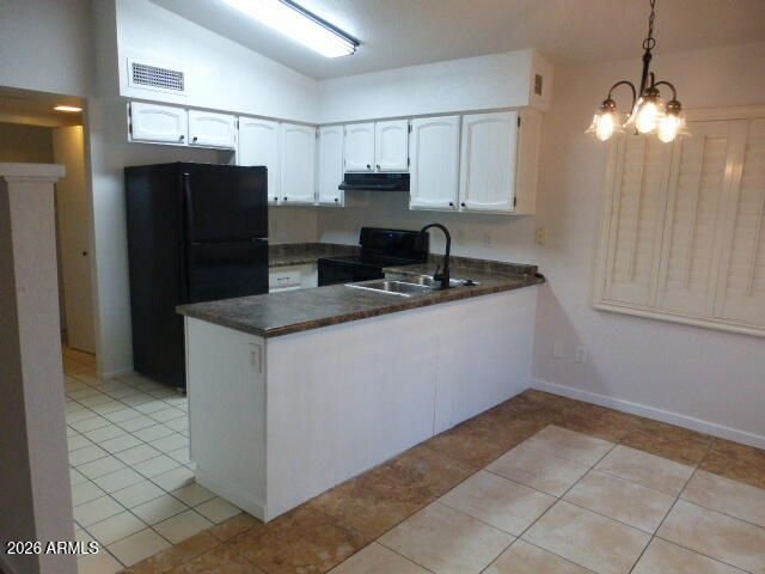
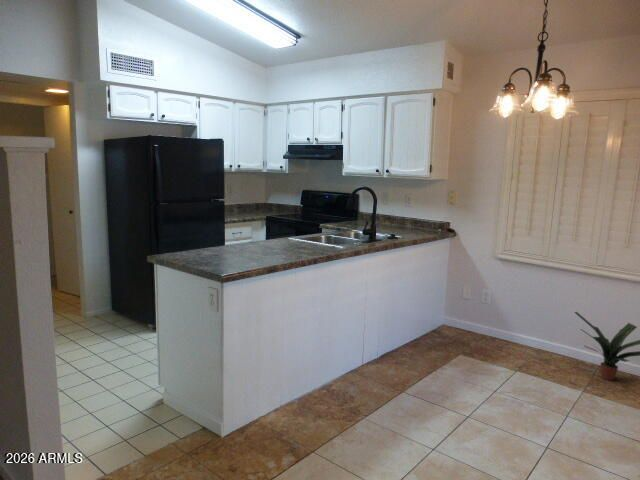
+ potted plant [573,311,640,381]
